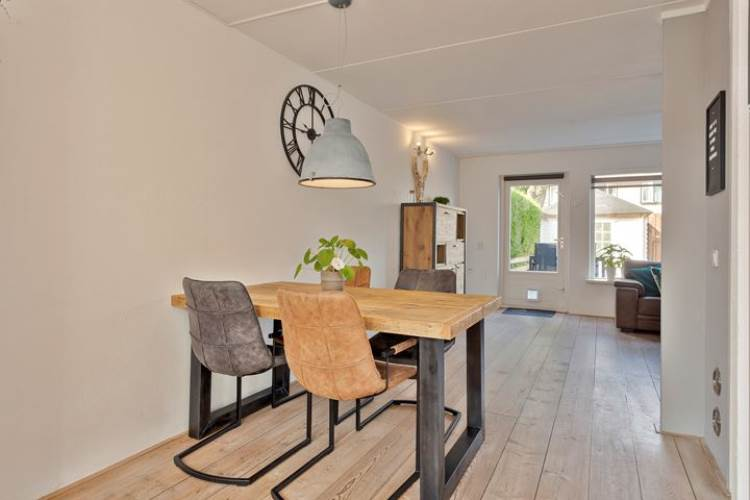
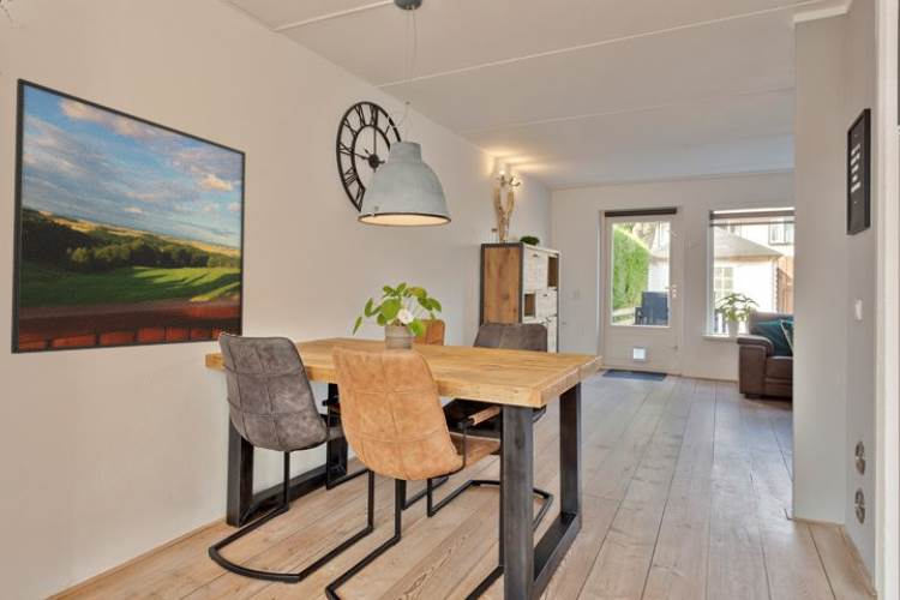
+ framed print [10,77,247,355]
